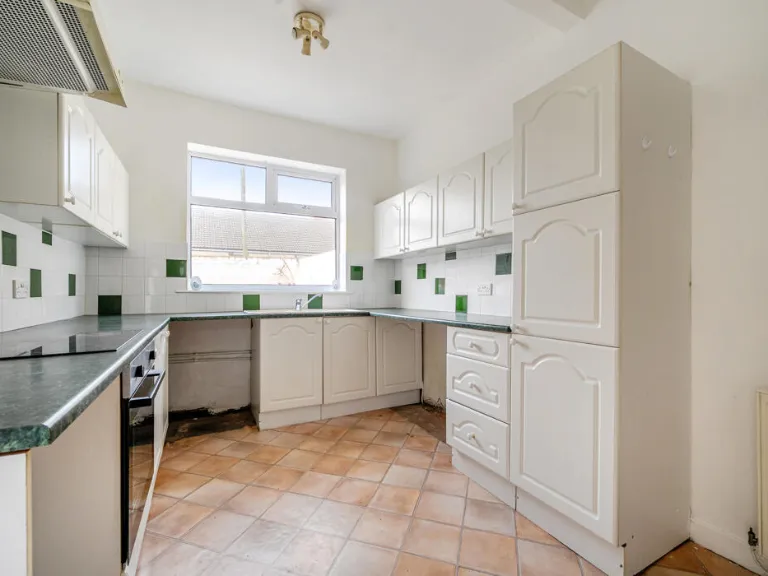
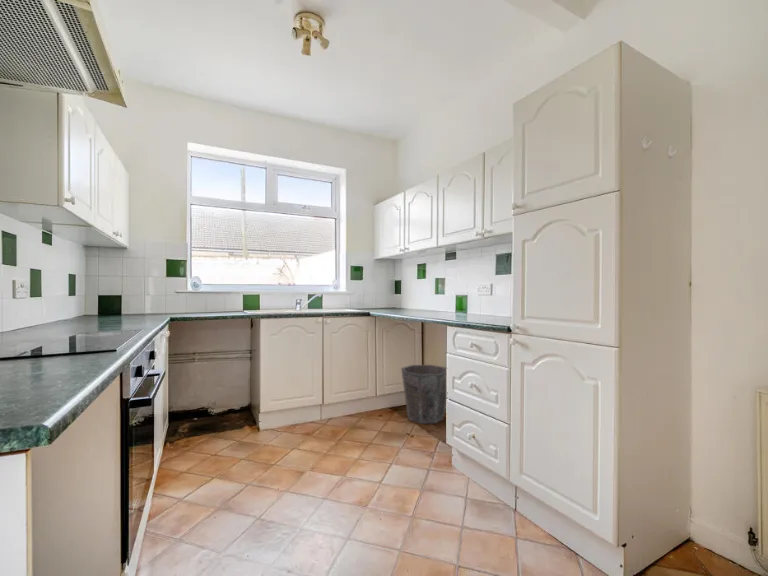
+ waste bin [400,364,447,425]
